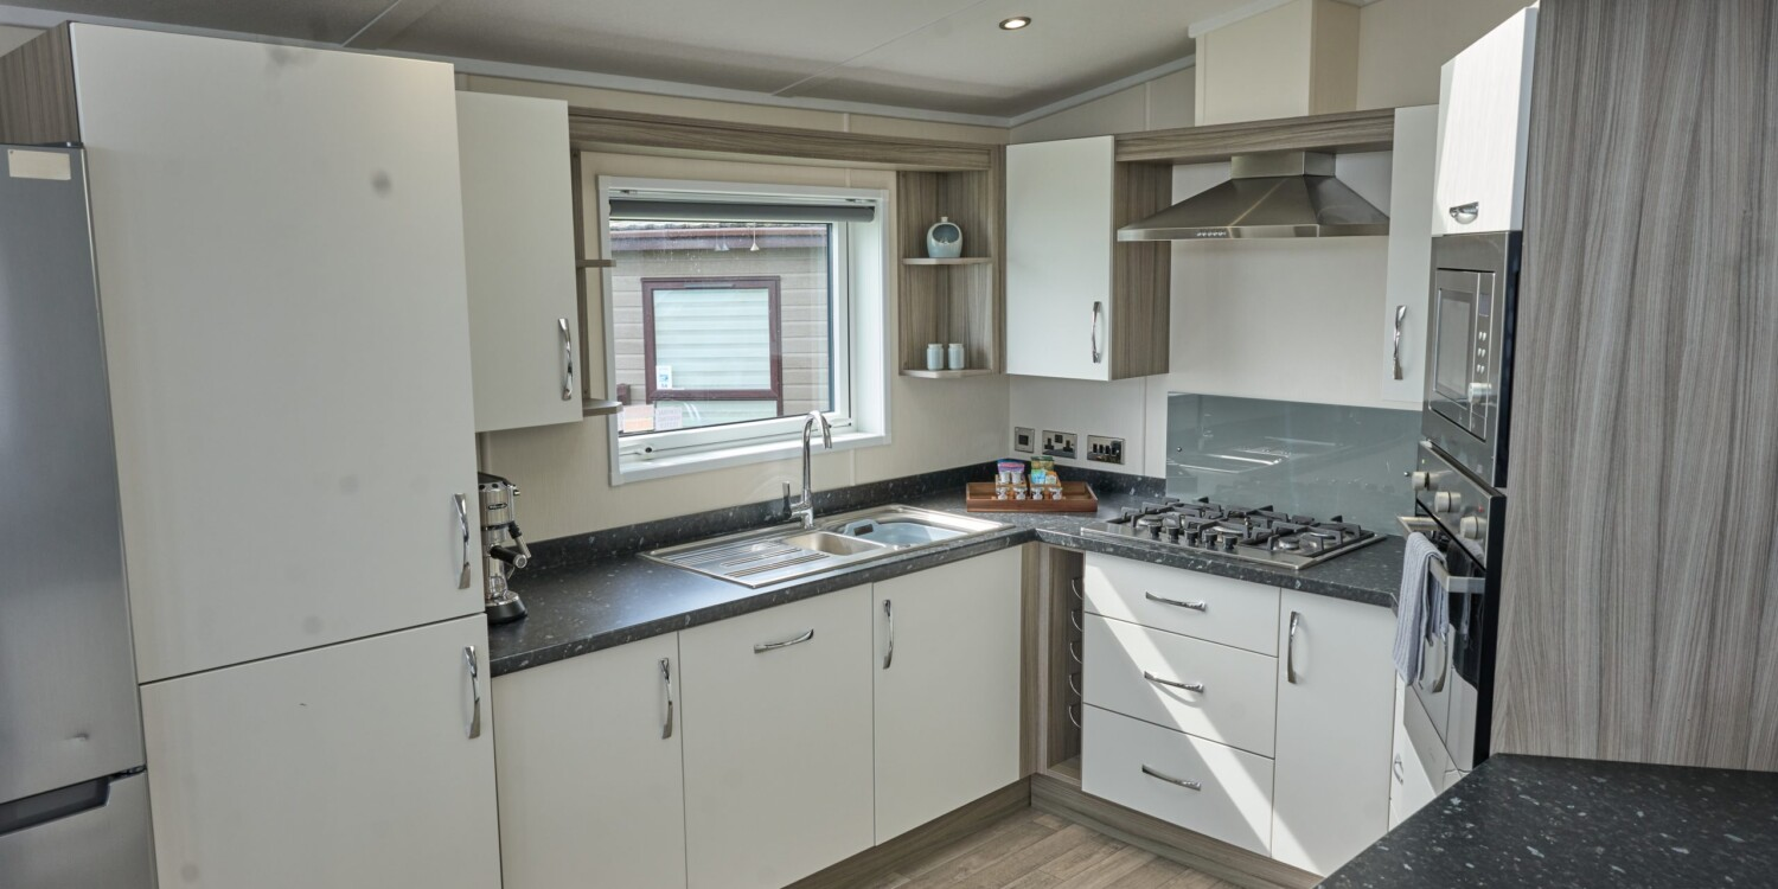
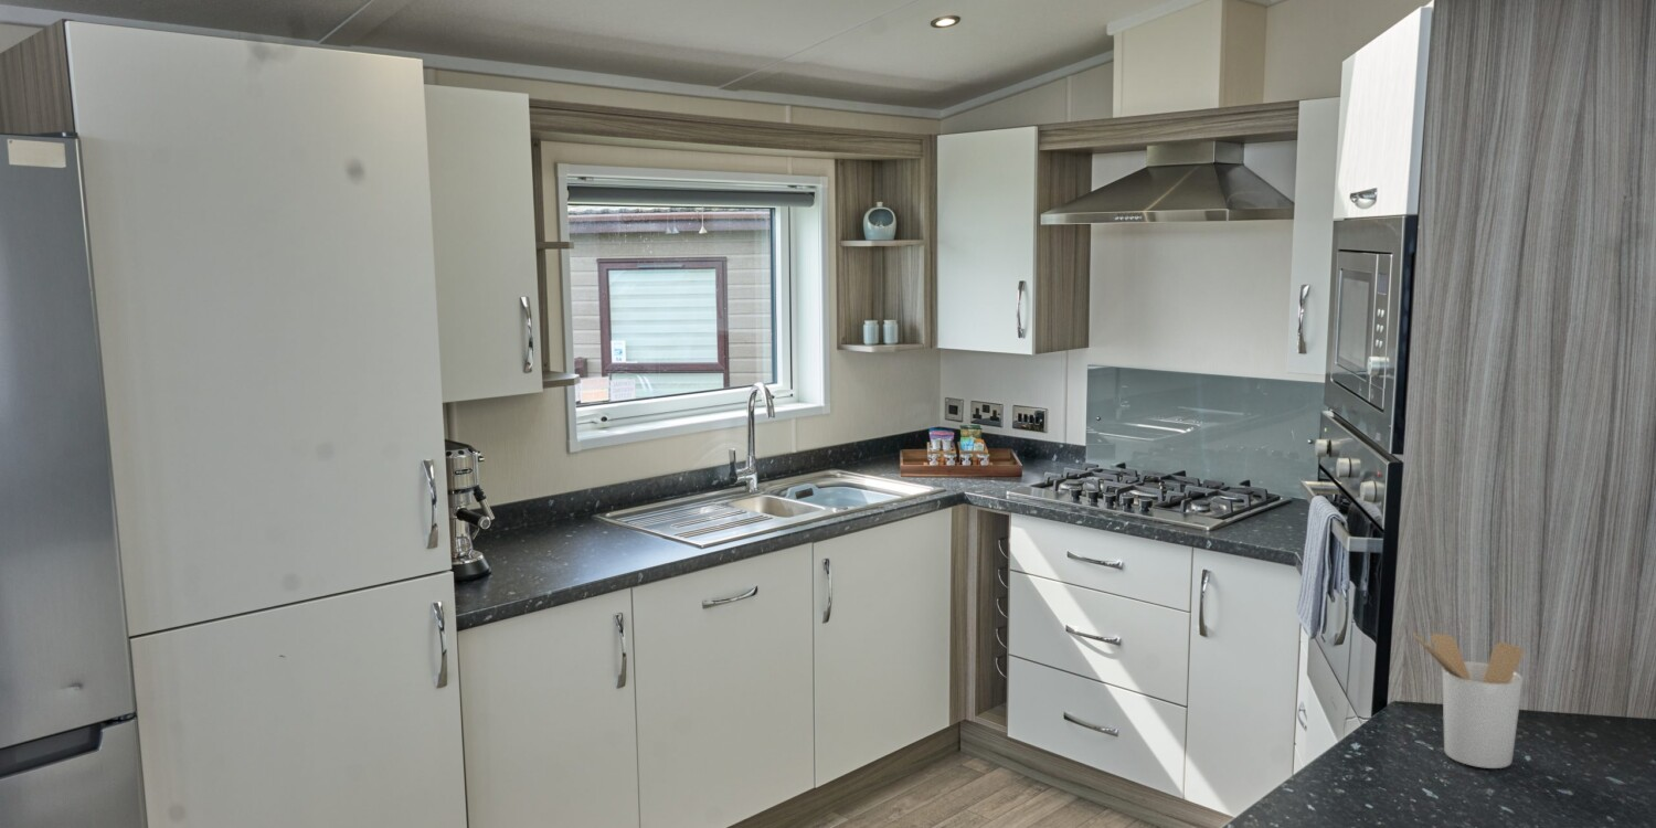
+ utensil holder [1412,631,1524,769]
